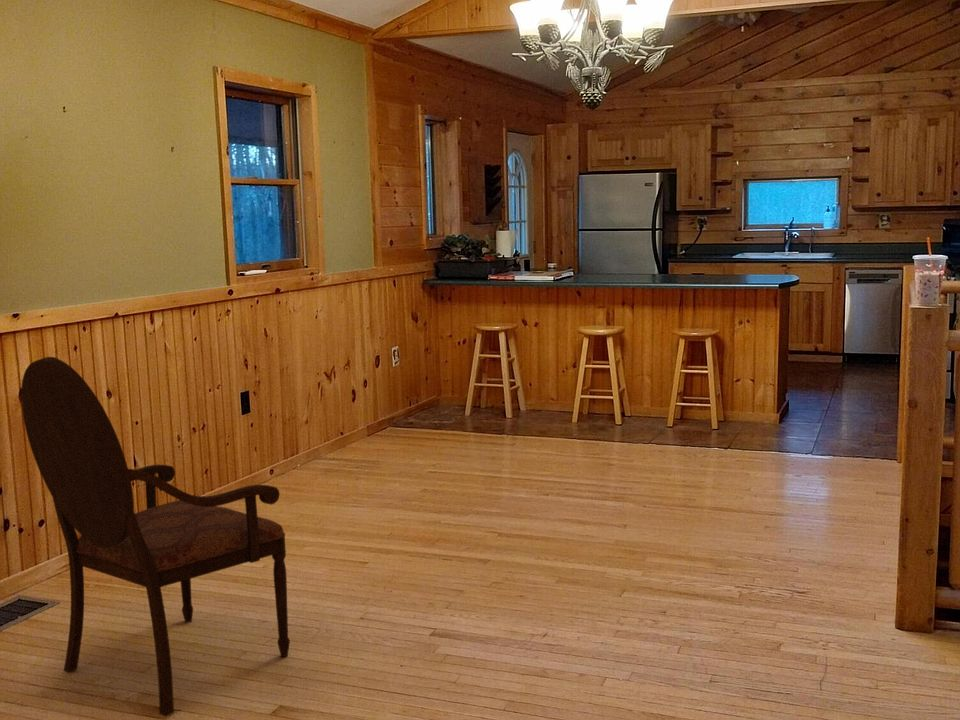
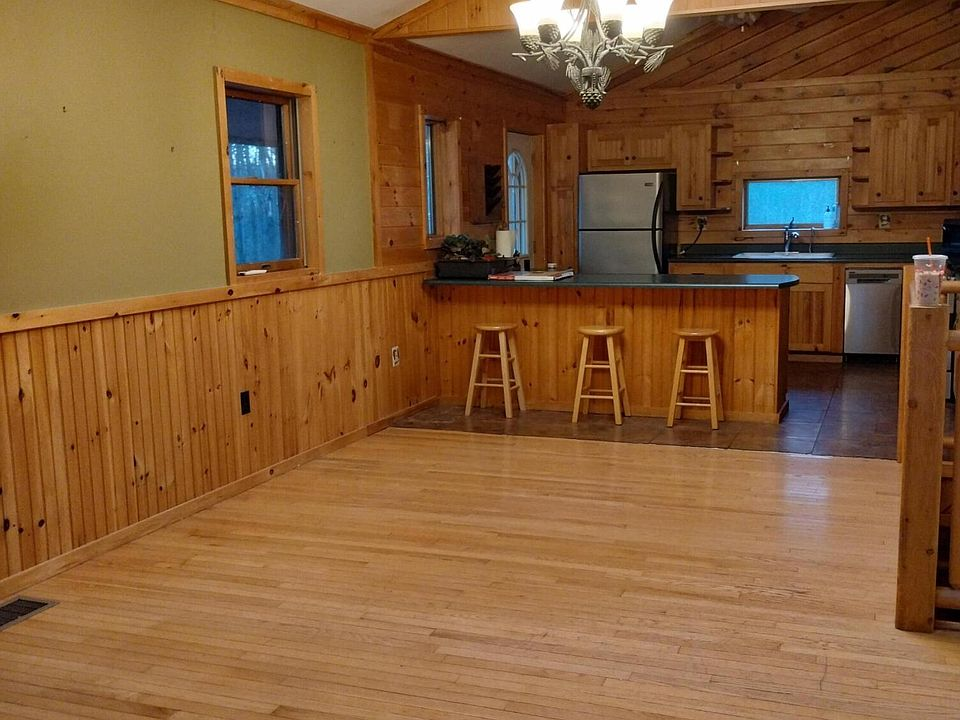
- armchair [20,356,291,717]
